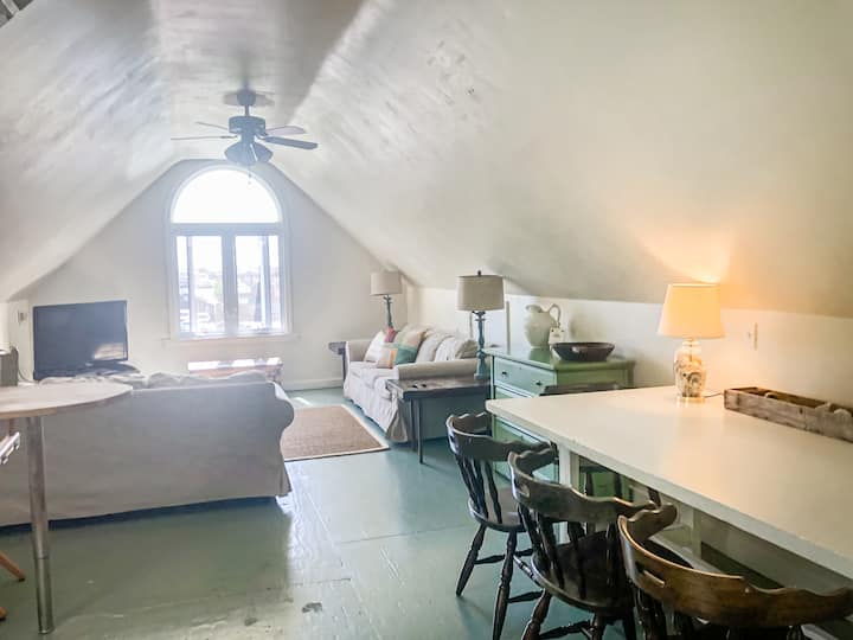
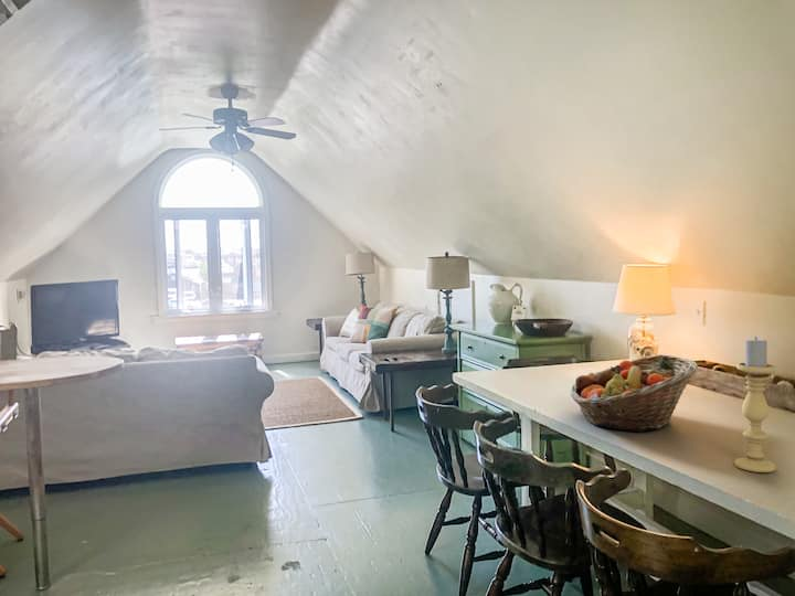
+ fruit basket [570,353,699,433]
+ candle holder [733,336,776,473]
